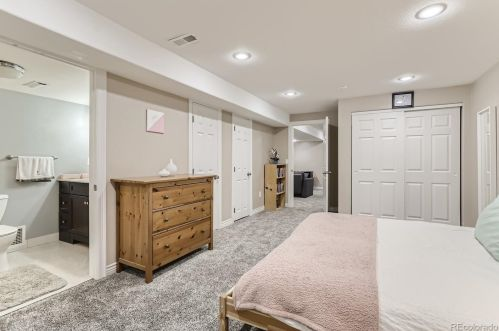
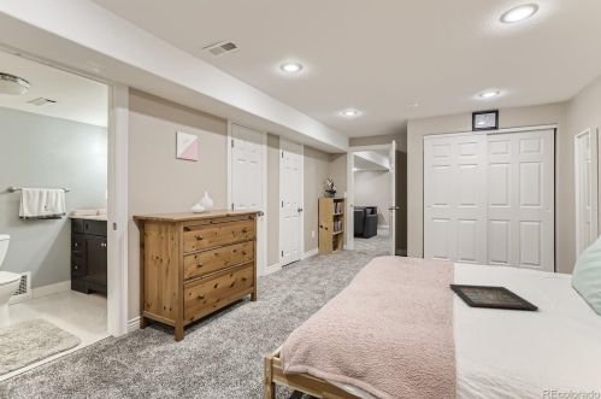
+ icon panel [448,283,540,311]
